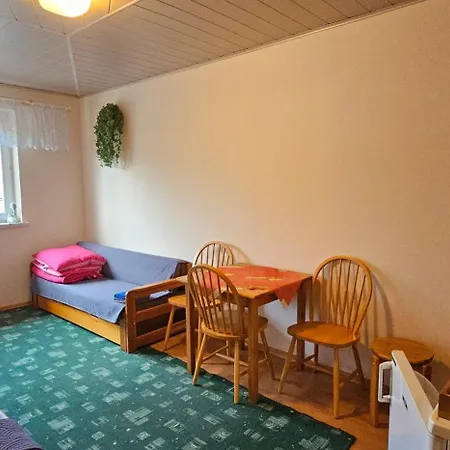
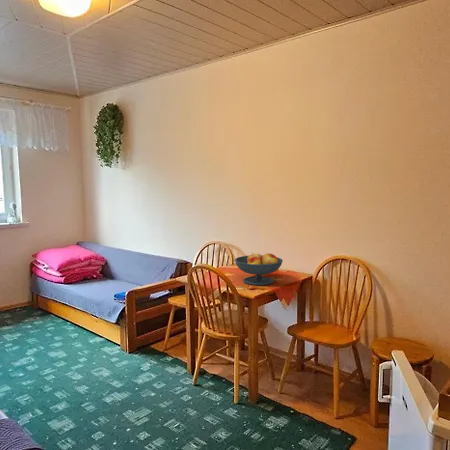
+ fruit bowl [234,252,283,286]
